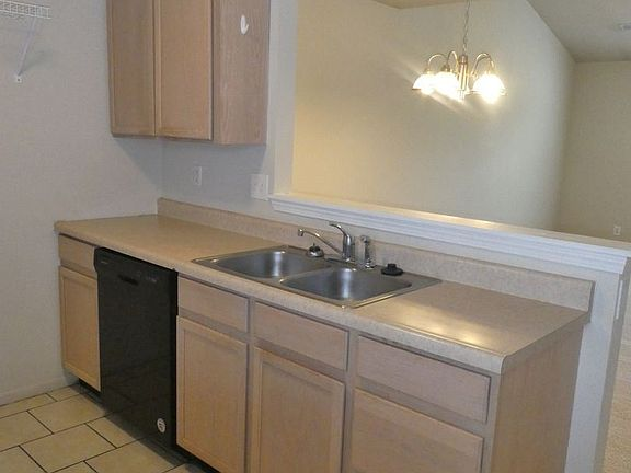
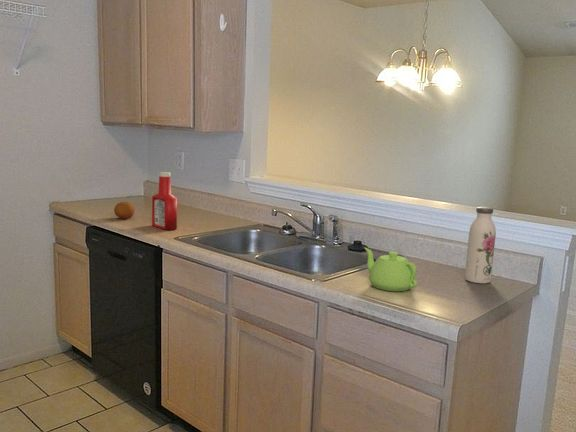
+ teapot [363,246,418,292]
+ soap bottle [151,171,178,231]
+ water bottle [464,206,497,284]
+ fruit [113,201,136,220]
